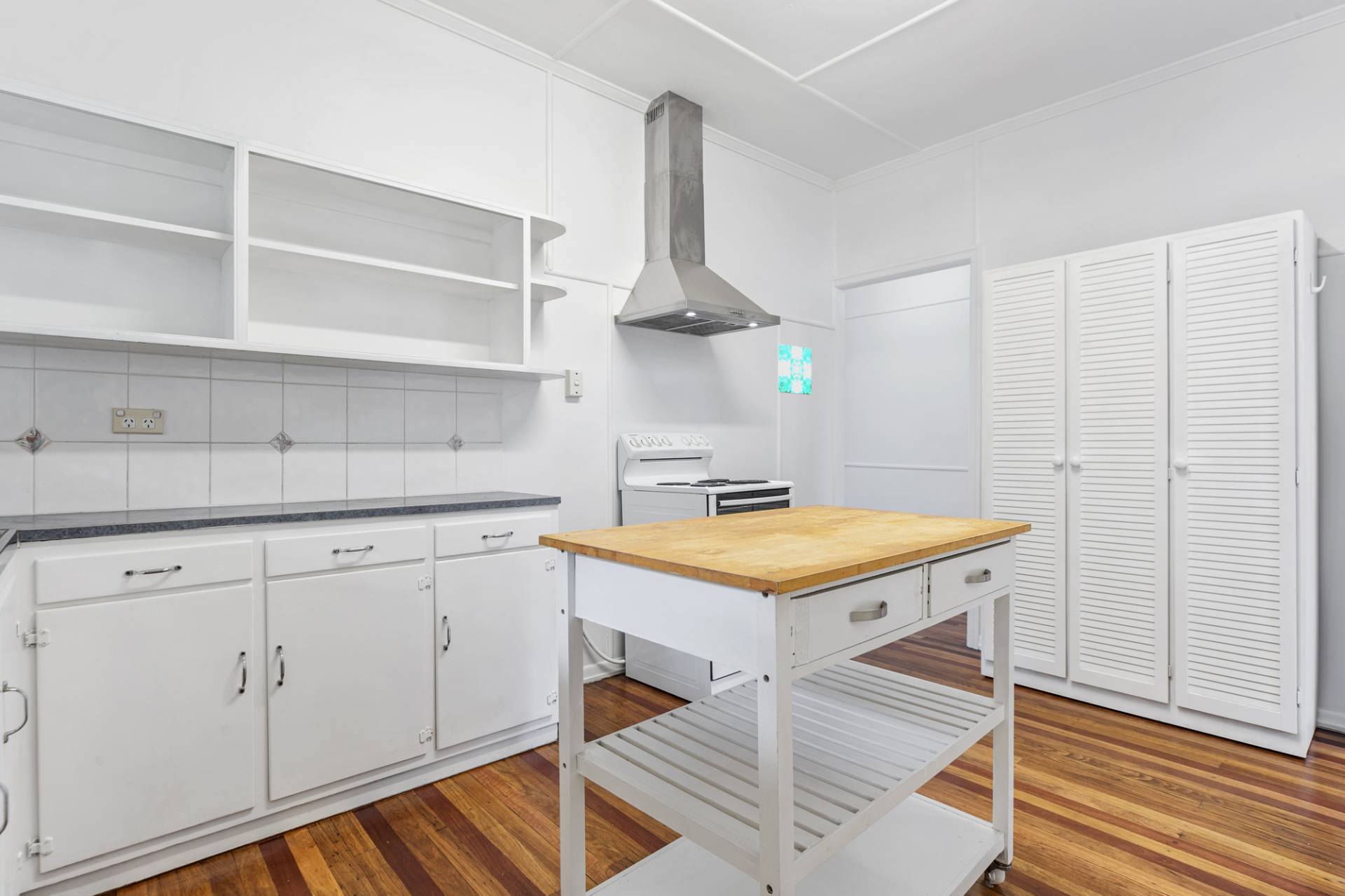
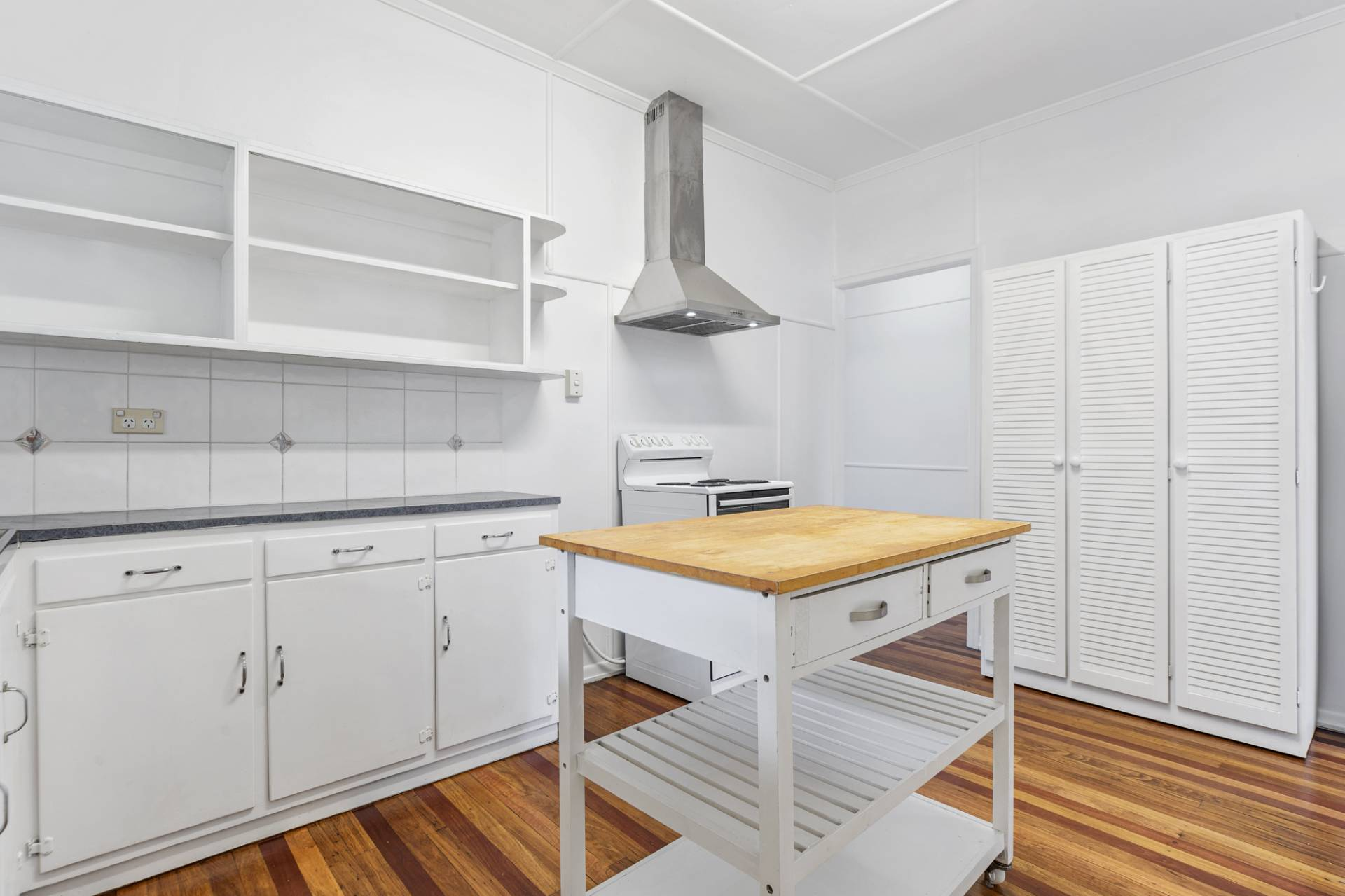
- wall art [778,343,812,395]
